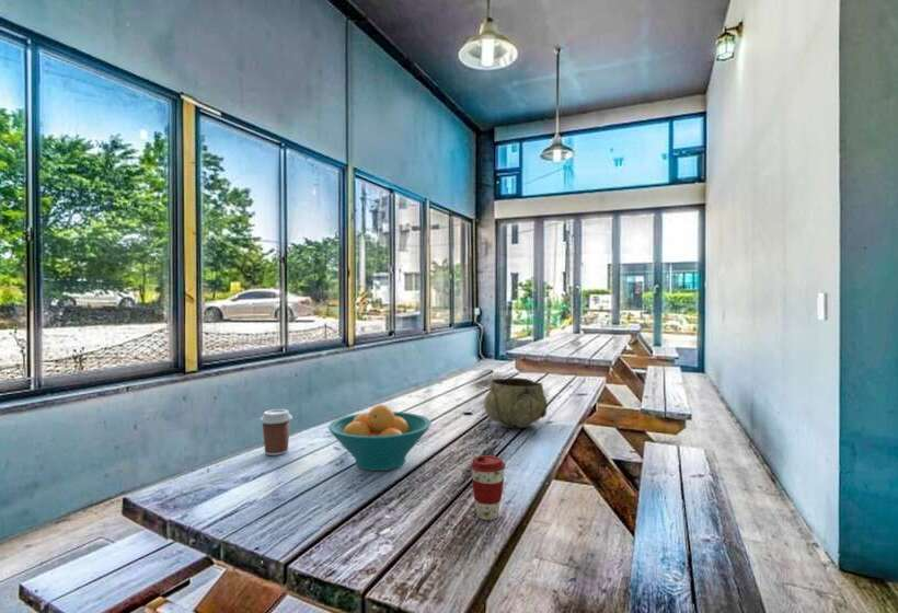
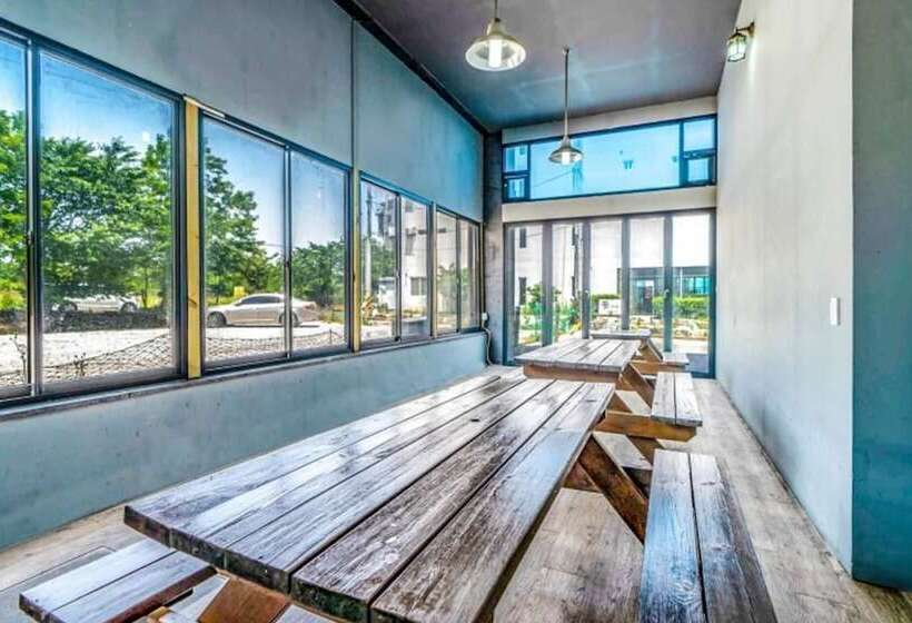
- fruit bowl [327,404,433,472]
- coffee cup [258,408,293,456]
- coffee cup [470,454,507,521]
- decorative bowl [483,377,549,429]
